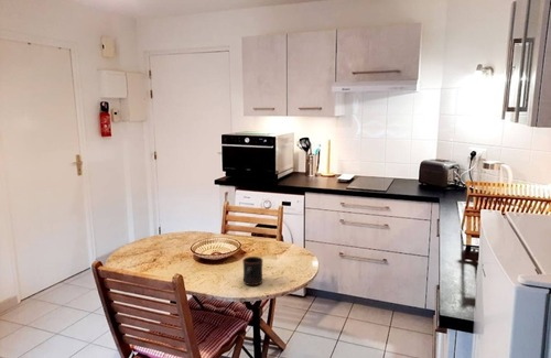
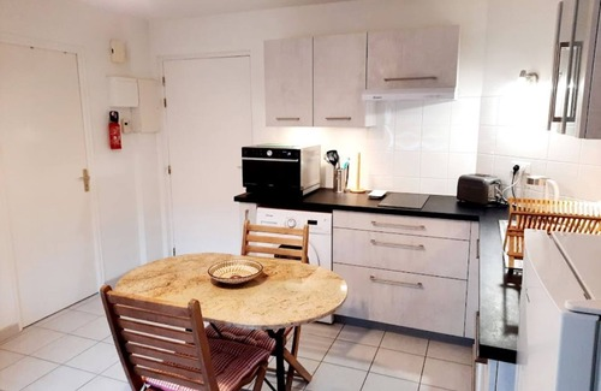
- mug [241,256,263,286]
